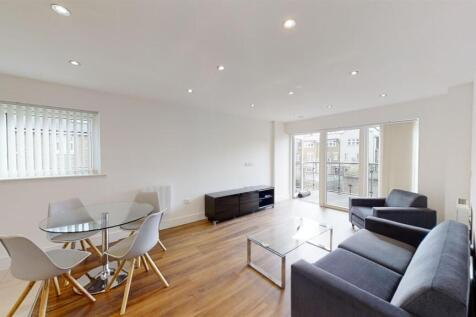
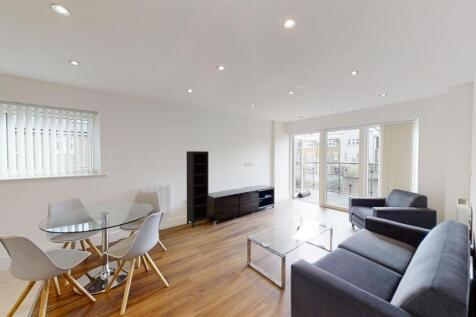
+ bookcase [185,150,210,228]
